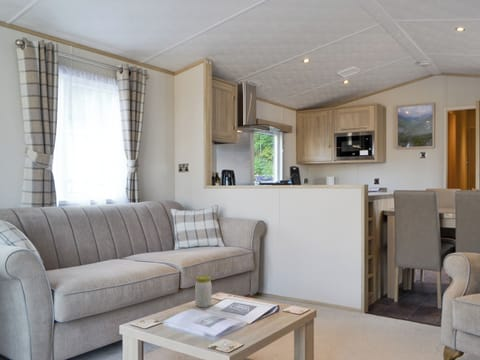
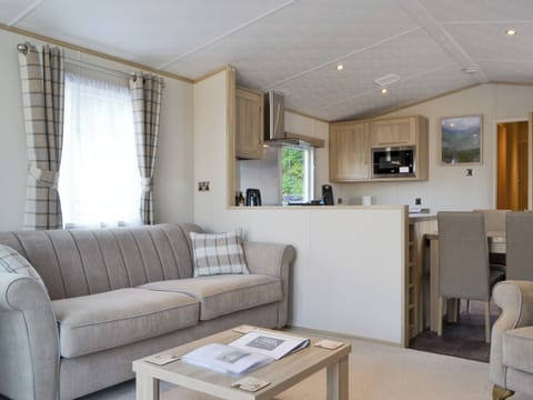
- jar [194,275,213,308]
